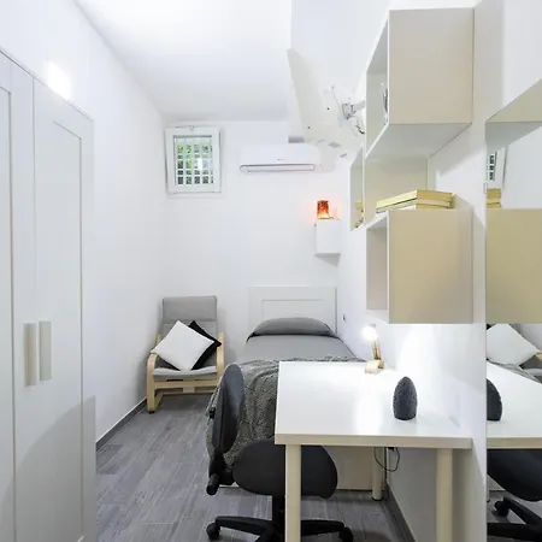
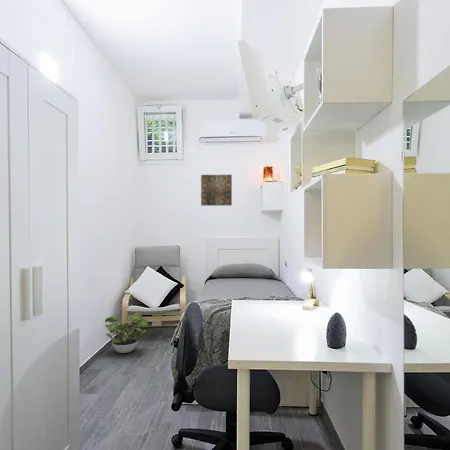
+ wall art [200,174,233,207]
+ potted plant [104,312,149,354]
